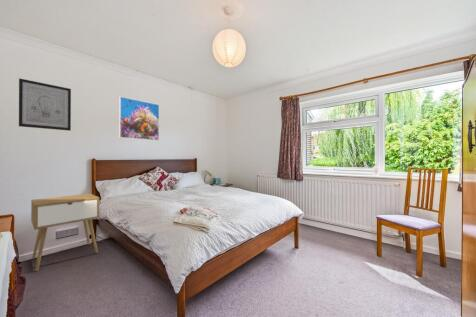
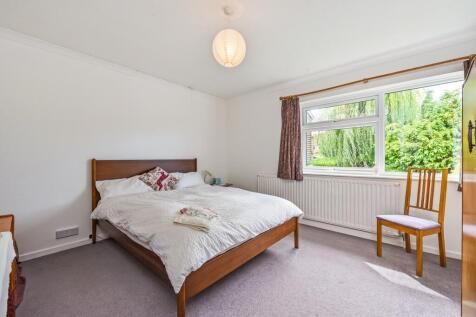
- wall art [18,77,72,132]
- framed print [118,96,160,141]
- nightstand [30,193,100,272]
